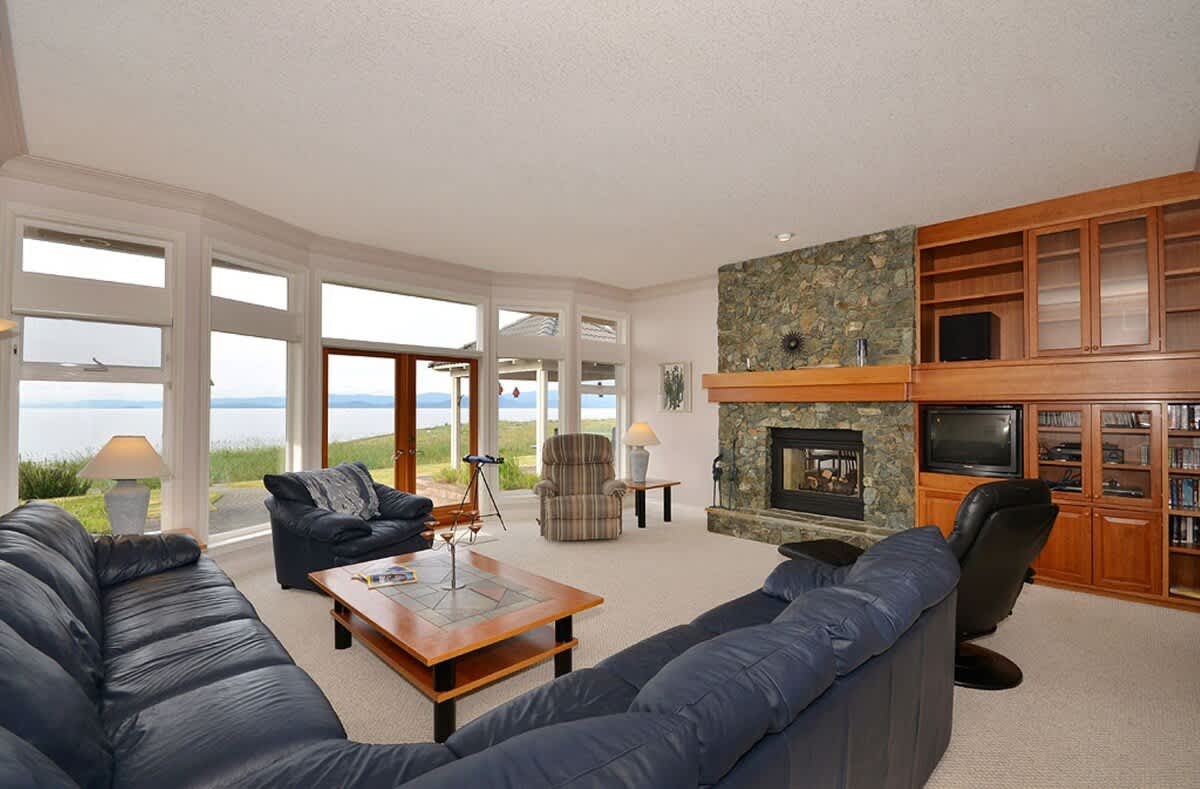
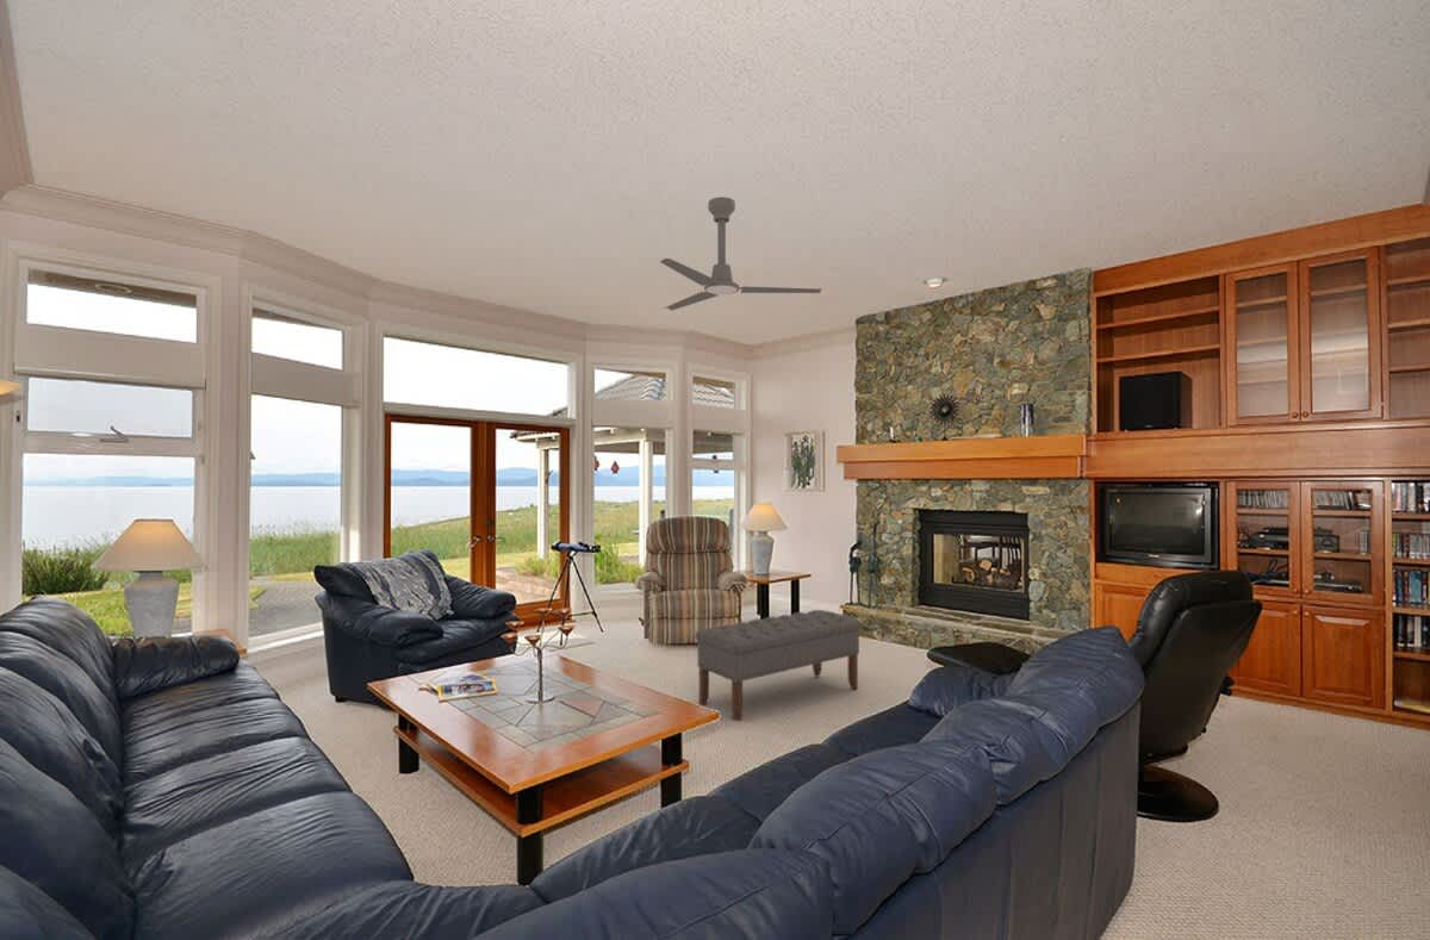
+ ceiling fan [659,195,823,312]
+ bench [695,609,862,722]
